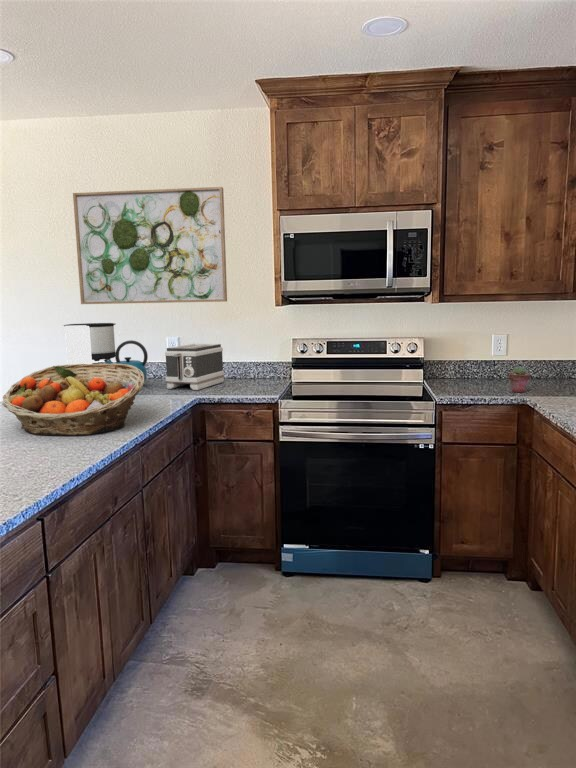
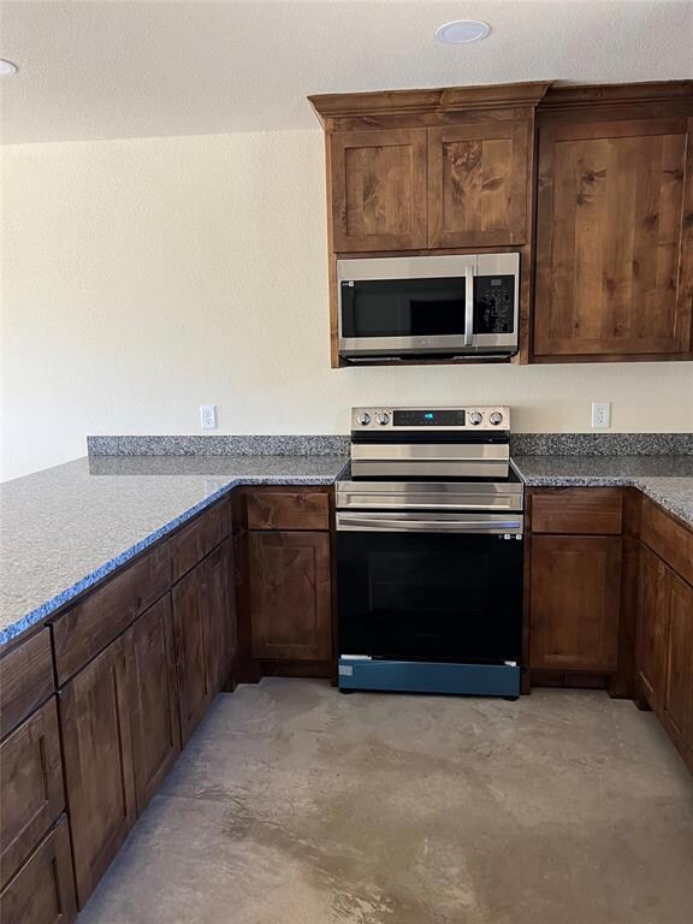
- wall art [72,186,228,305]
- potted succulent [508,365,531,393]
- kettle [103,339,149,383]
- toaster [164,343,225,391]
- coffee maker [61,322,127,370]
- fruit basket [1,362,145,436]
